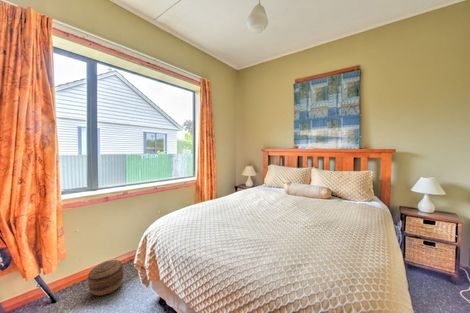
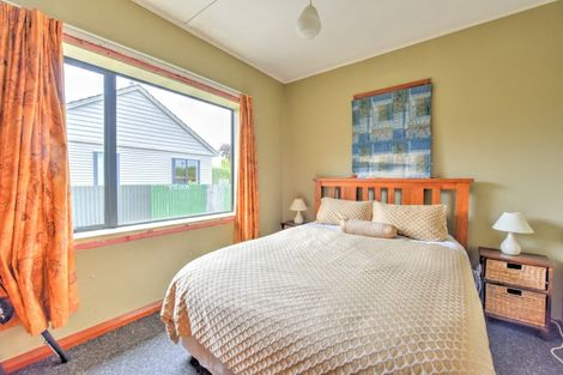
- basket [87,259,125,296]
